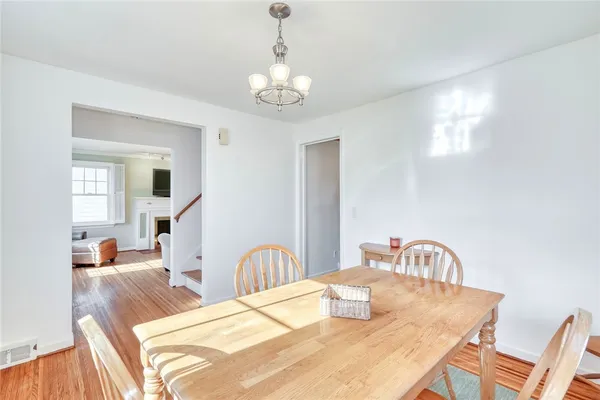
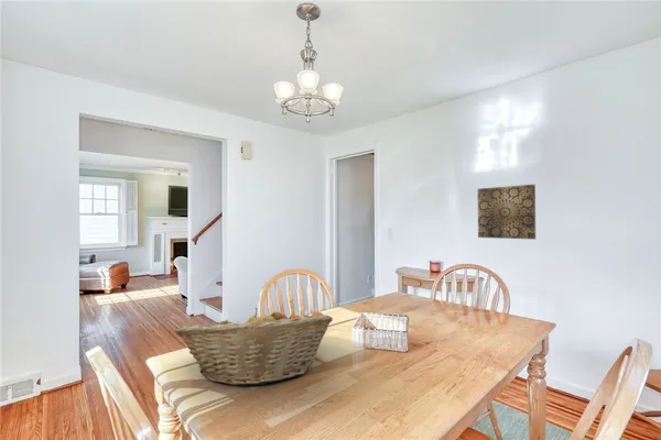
+ fruit basket [174,307,334,387]
+ wall art [477,184,537,240]
